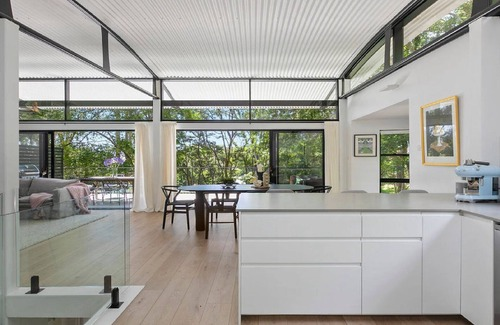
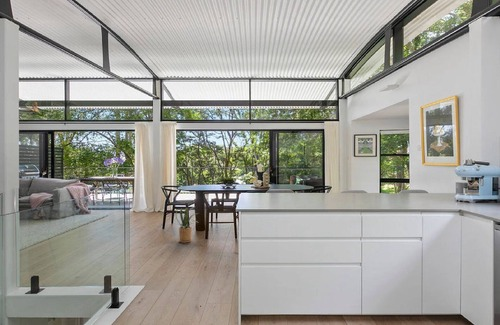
+ house plant [175,207,200,244]
